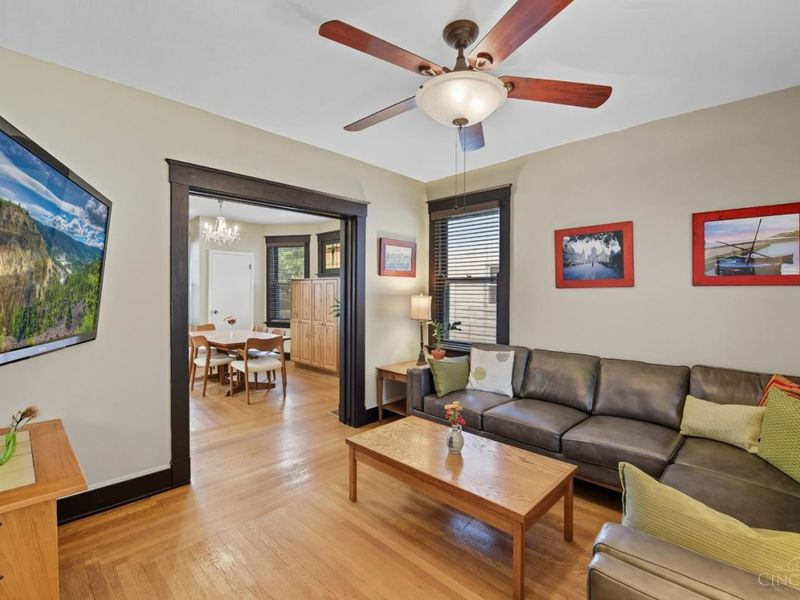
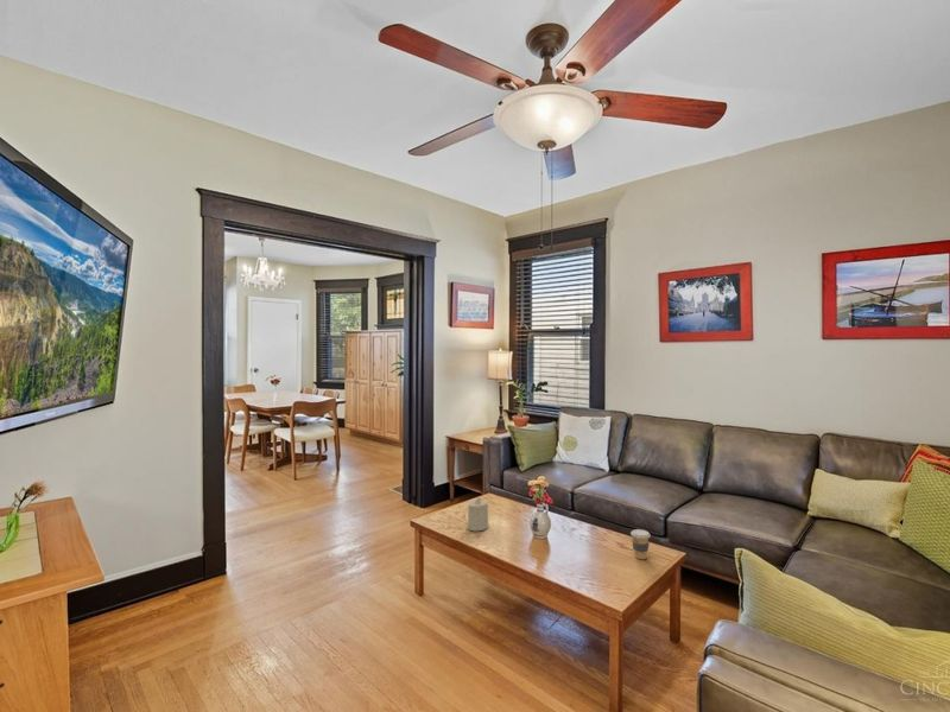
+ coffee cup [629,528,652,560]
+ candle [467,497,489,532]
